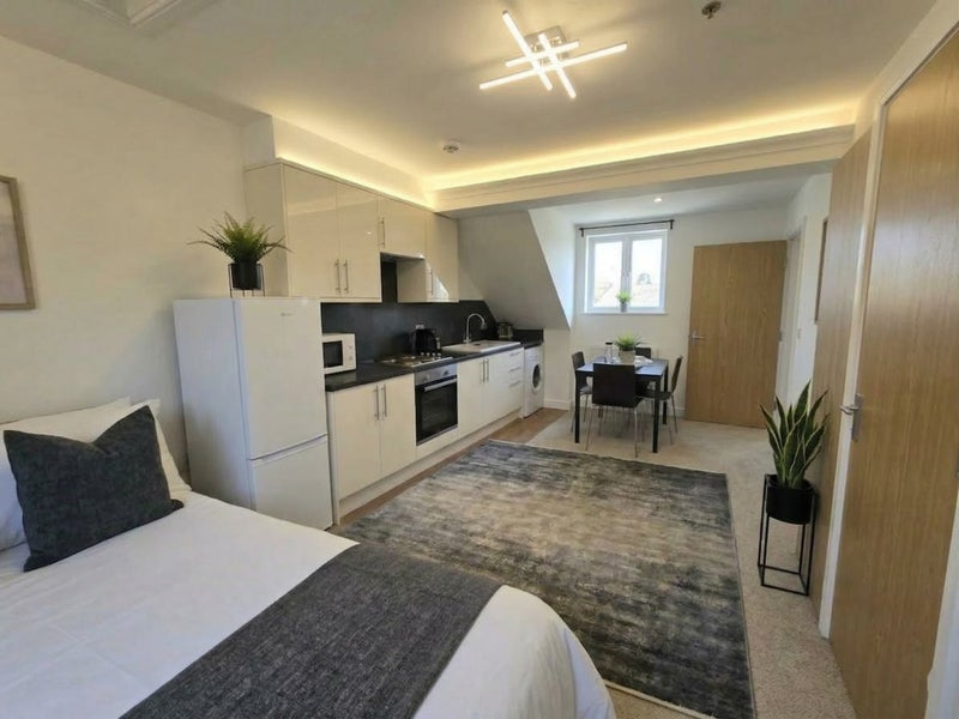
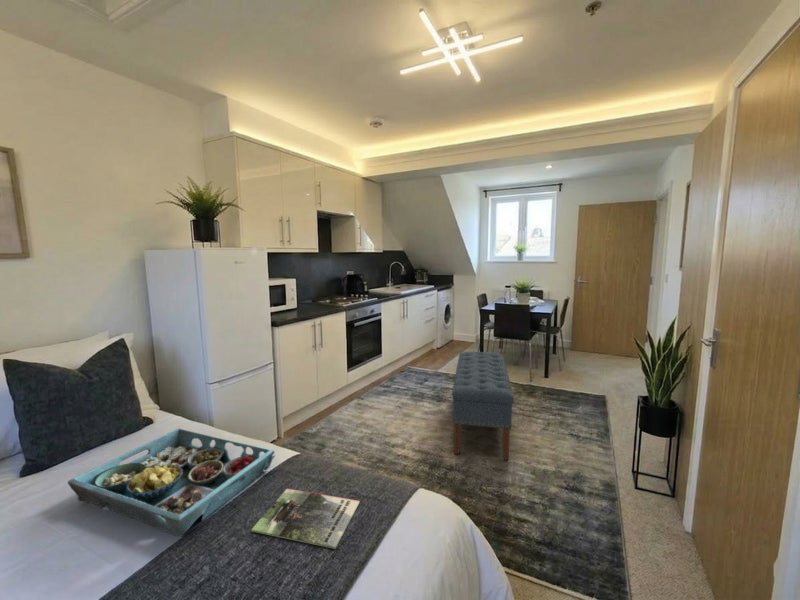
+ magazine [250,487,361,550]
+ serving tray [67,428,276,538]
+ bench [451,351,515,461]
